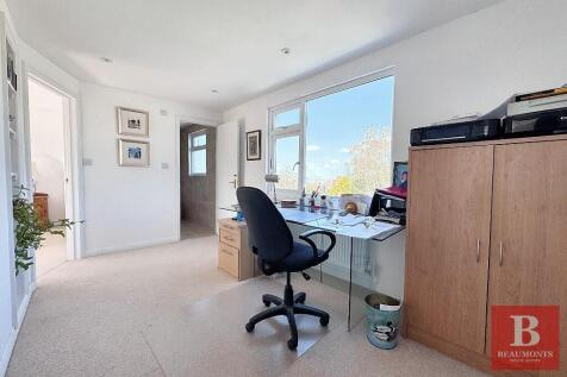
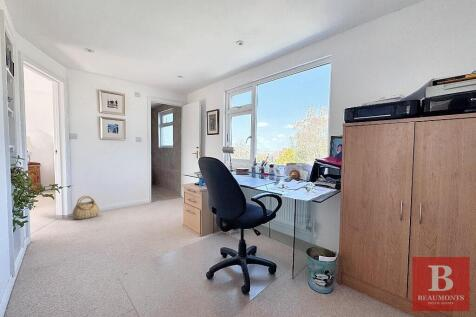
+ basket [71,195,100,220]
